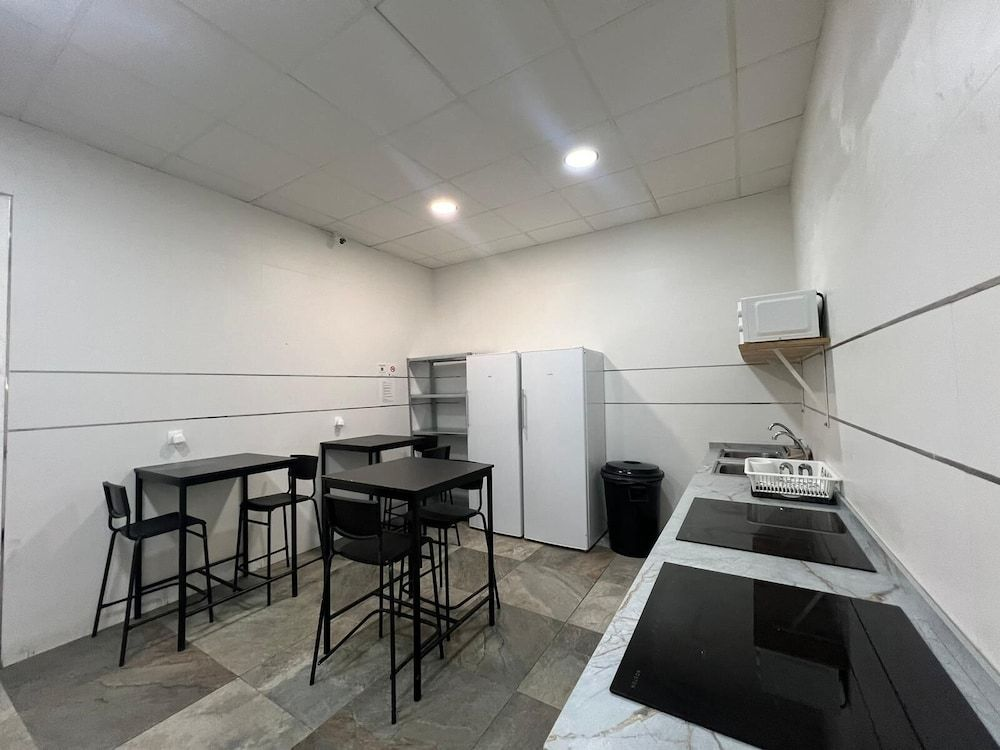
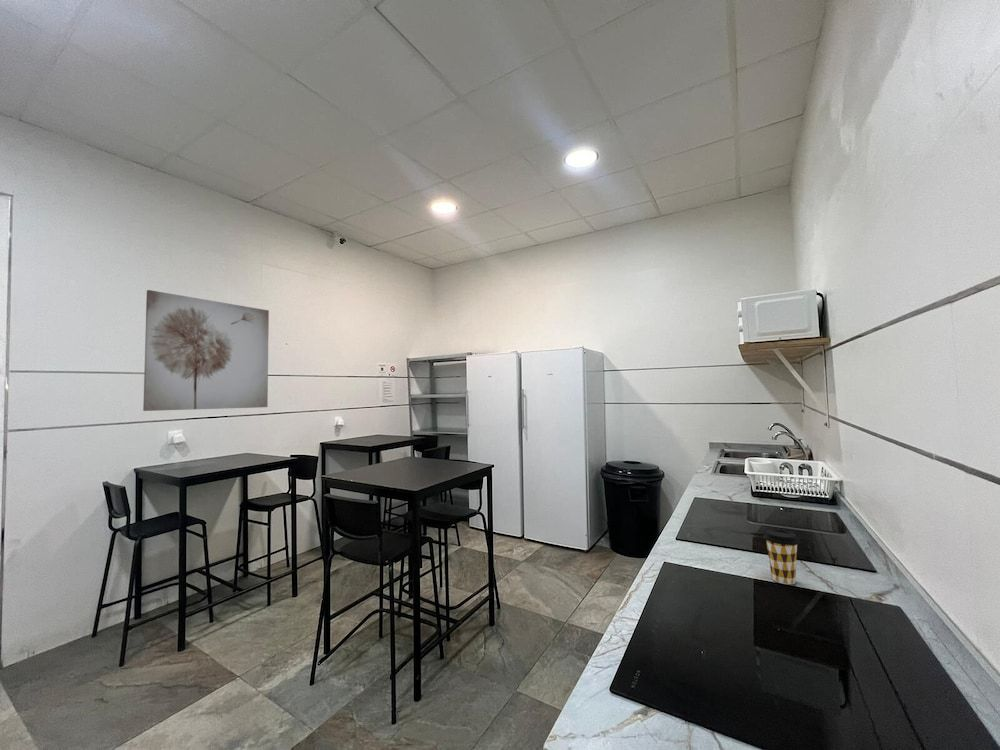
+ coffee cup [763,529,800,585]
+ wall art [142,289,270,412]
